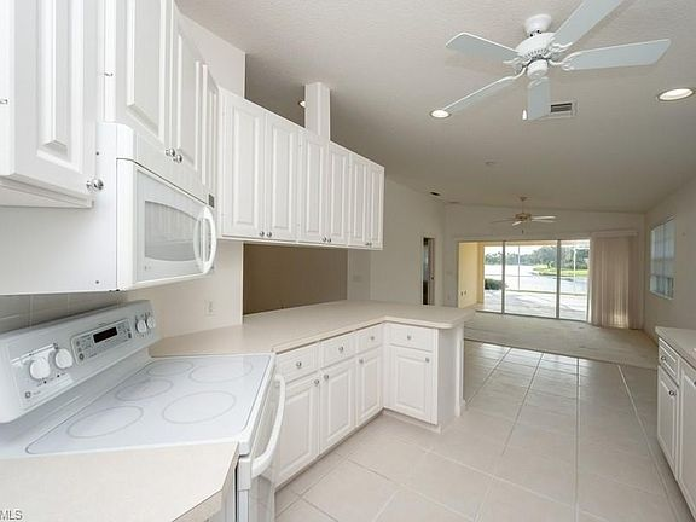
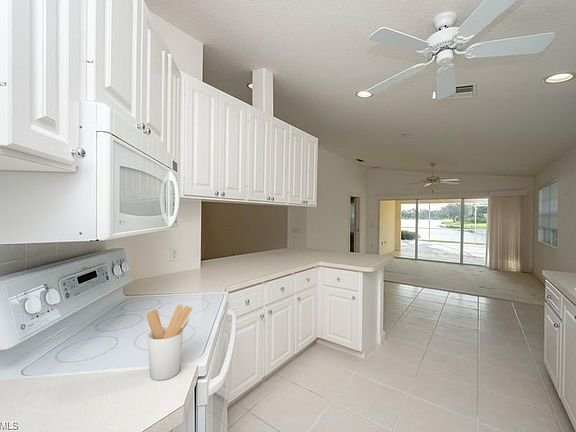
+ utensil holder [146,304,193,381]
